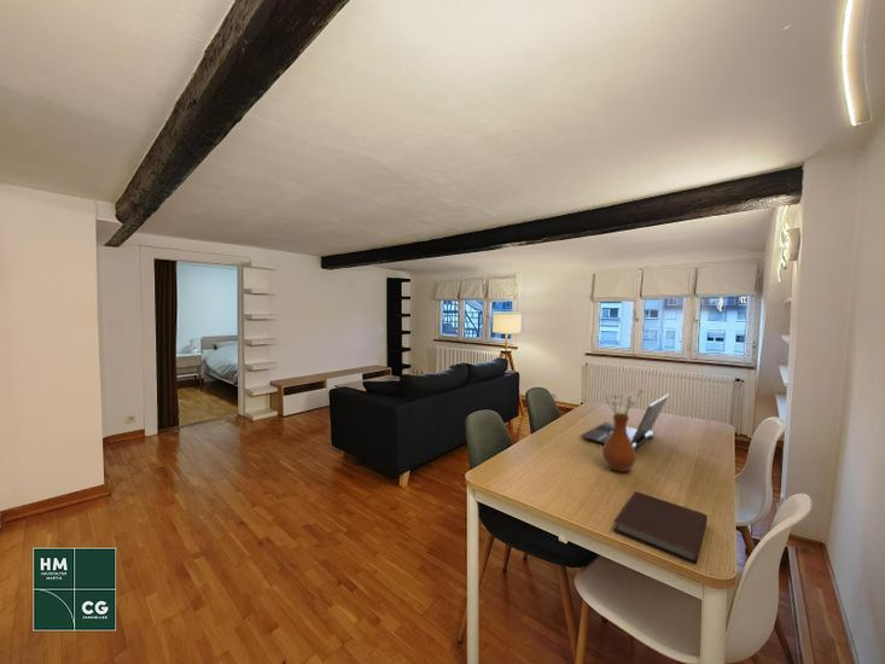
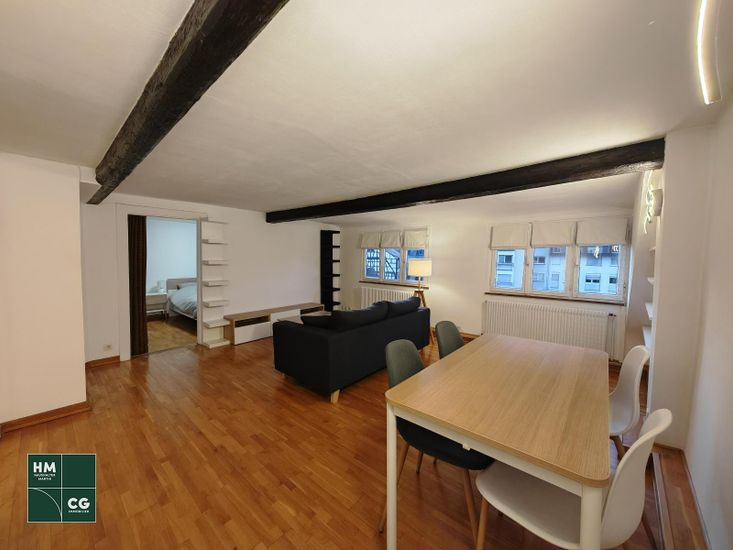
- notebook [612,490,709,565]
- vase [596,385,650,473]
- laptop [580,392,670,452]
